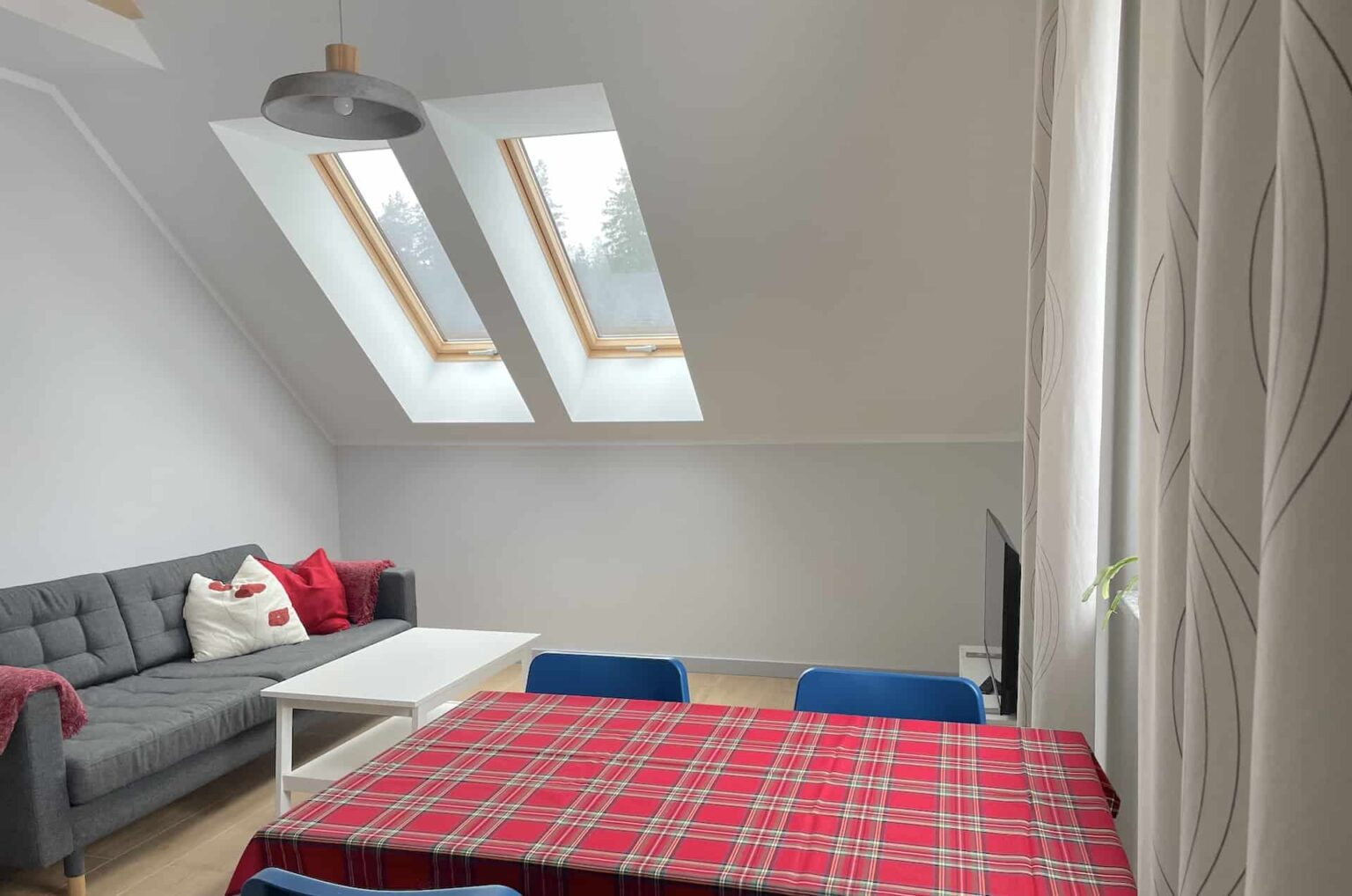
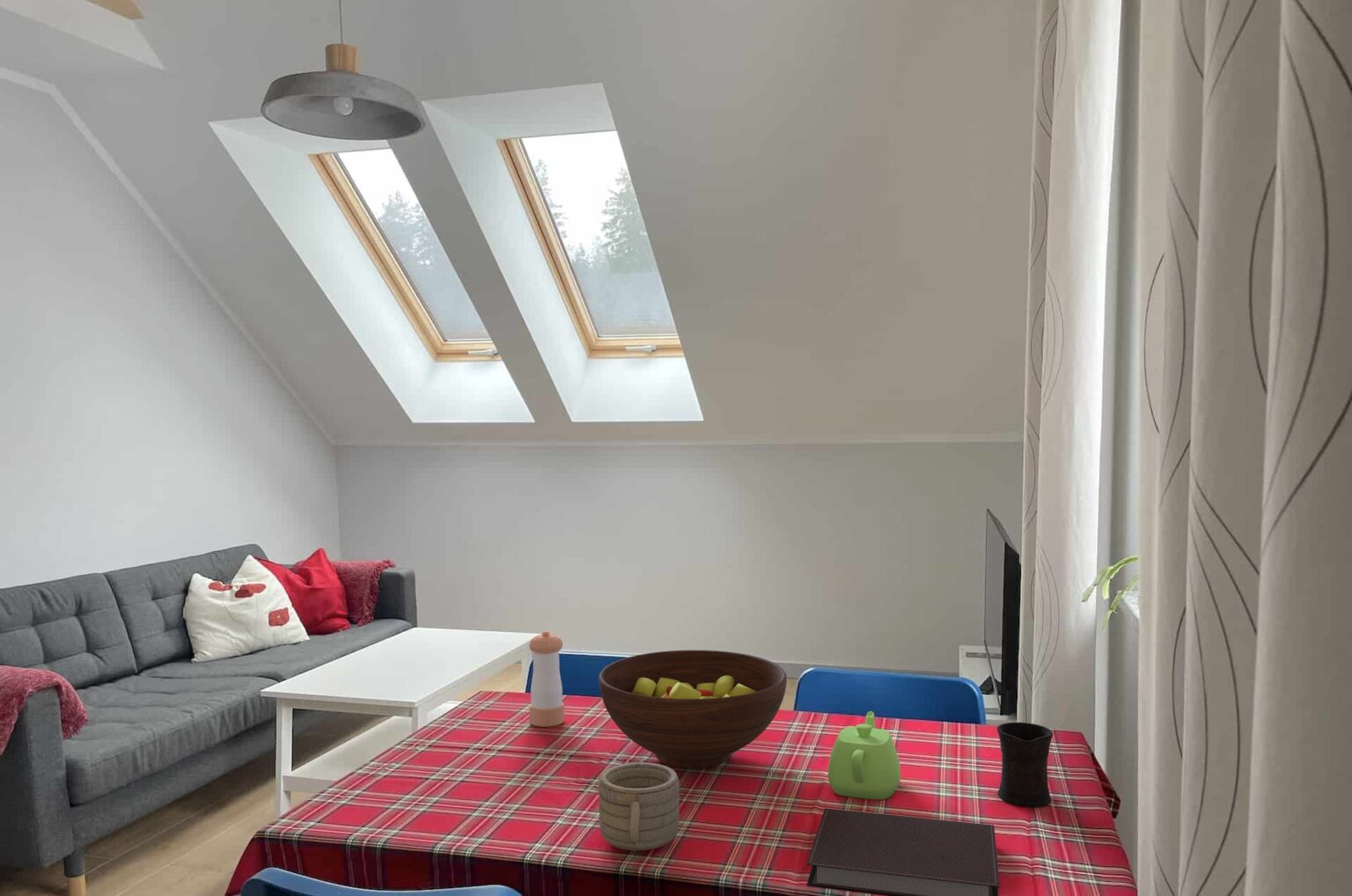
+ mug [996,722,1054,808]
+ pepper shaker [528,630,565,728]
+ teapot [827,710,901,800]
+ mug [598,761,680,851]
+ notebook [805,807,1001,896]
+ fruit bowl [598,650,788,769]
